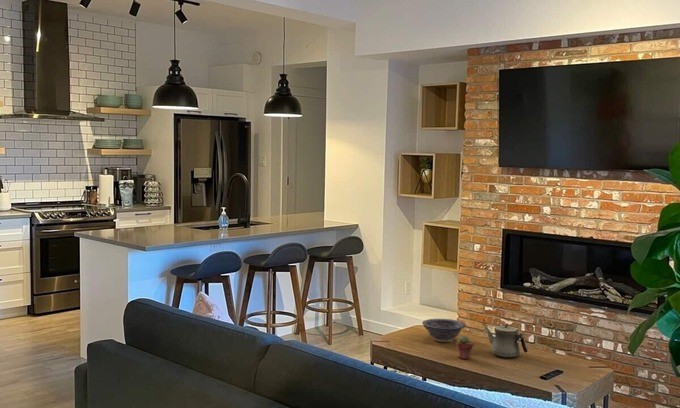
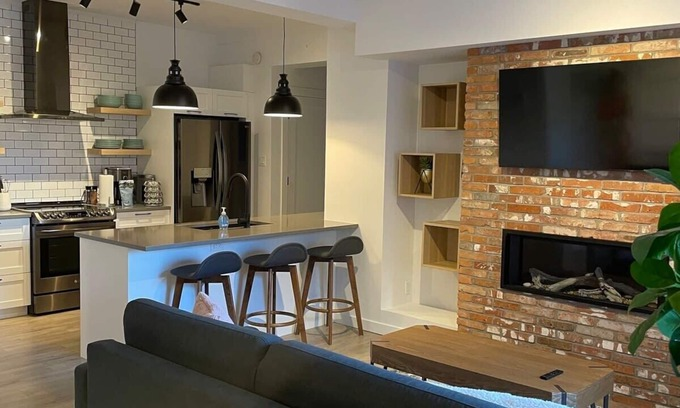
- potted succulent [455,335,475,360]
- teapot [483,324,529,359]
- decorative bowl [421,318,467,343]
